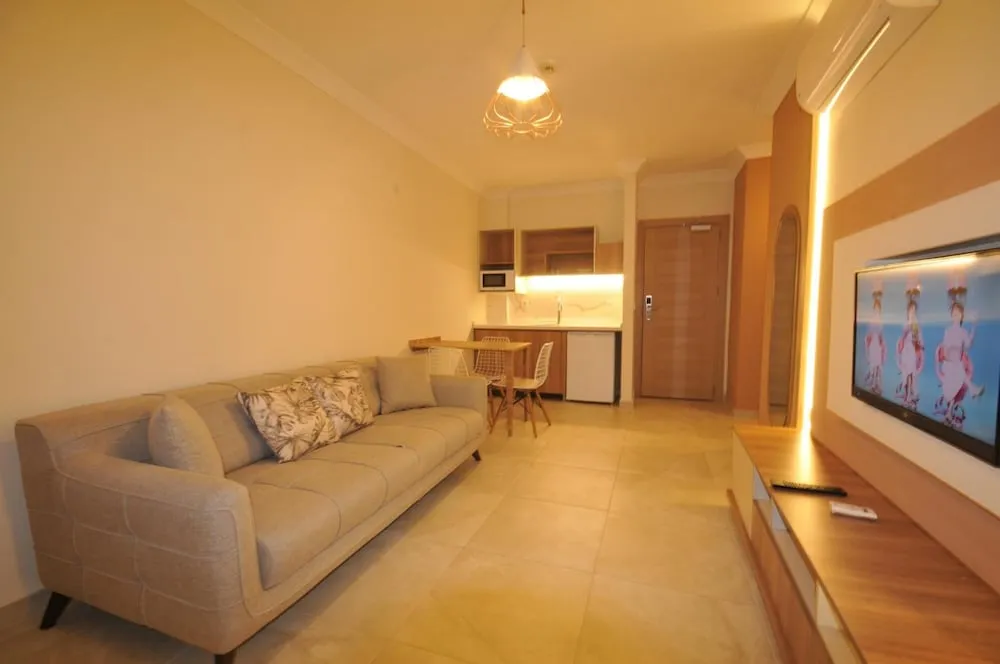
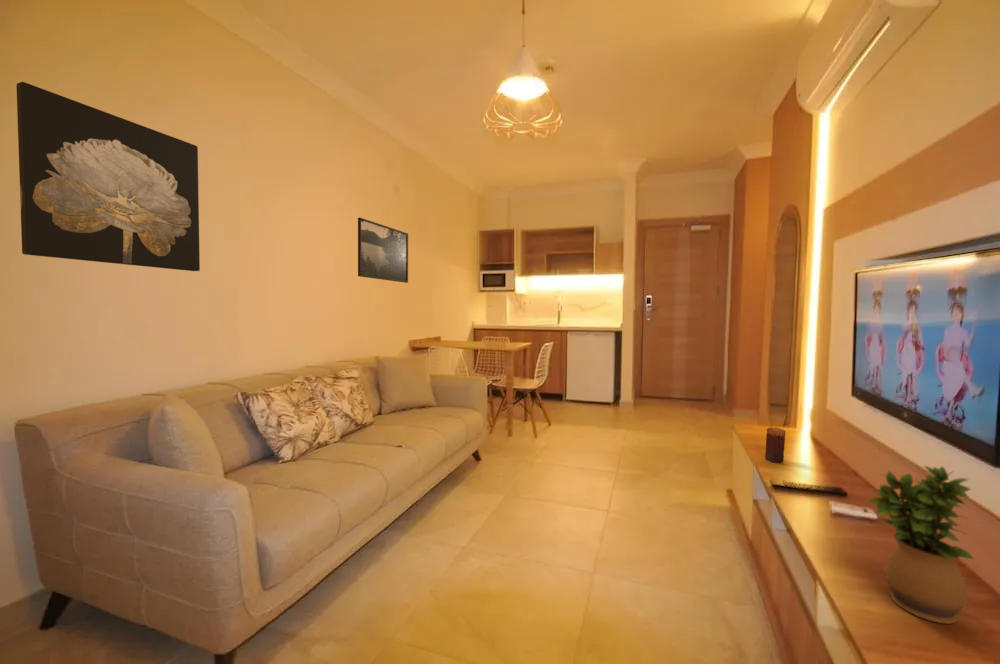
+ potted plant [867,465,975,625]
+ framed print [357,217,409,284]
+ wall art [15,81,201,272]
+ candle [764,426,786,463]
